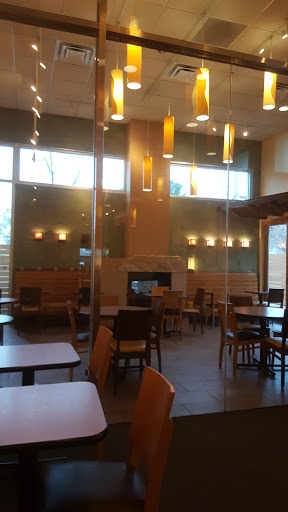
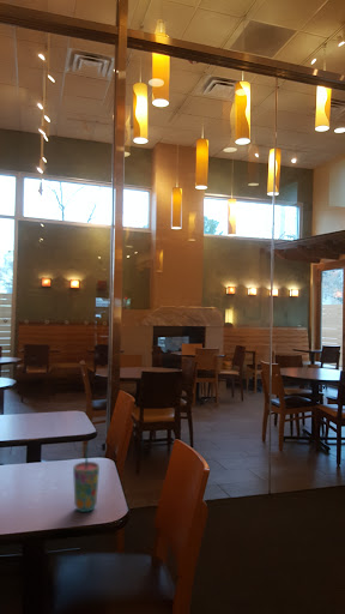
+ cup [72,444,101,513]
